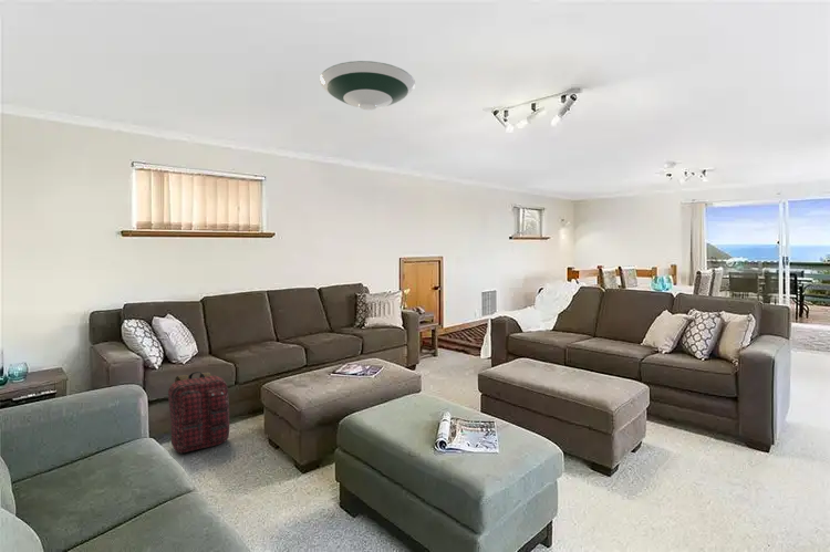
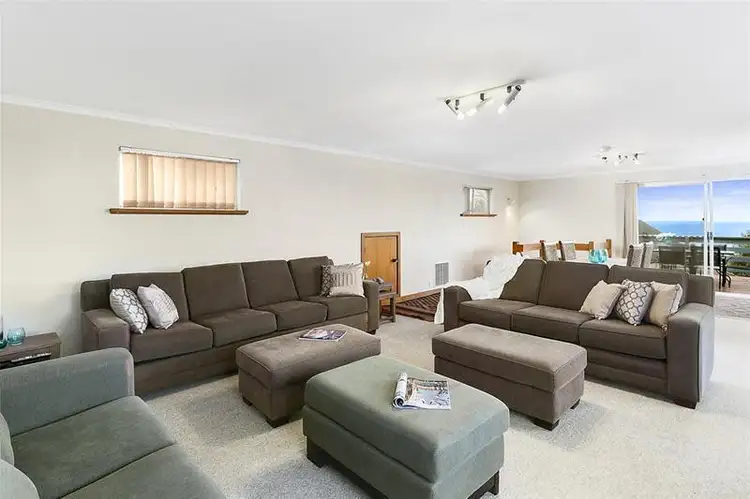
- backpack [167,371,230,454]
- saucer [319,60,416,112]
